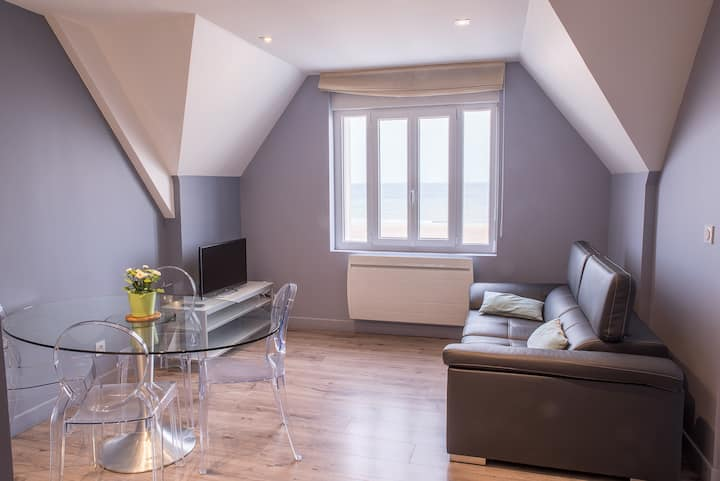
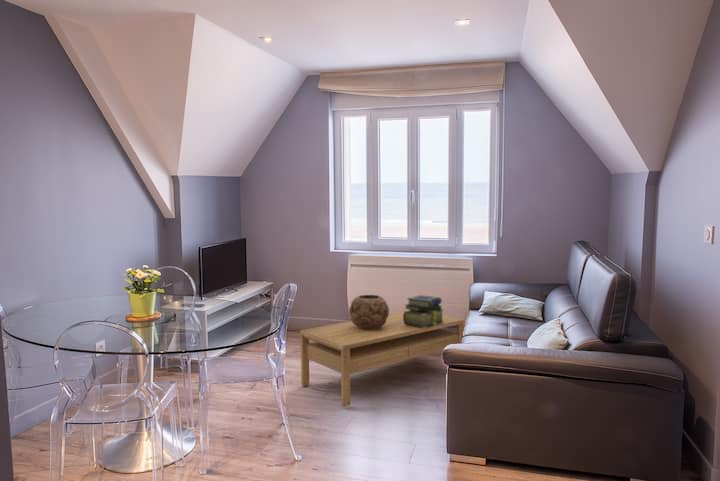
+ stack of books [403,294,445,328]
+ coffee table [299,310,465,407]
+ decorative bowl [348,294,390,330]
